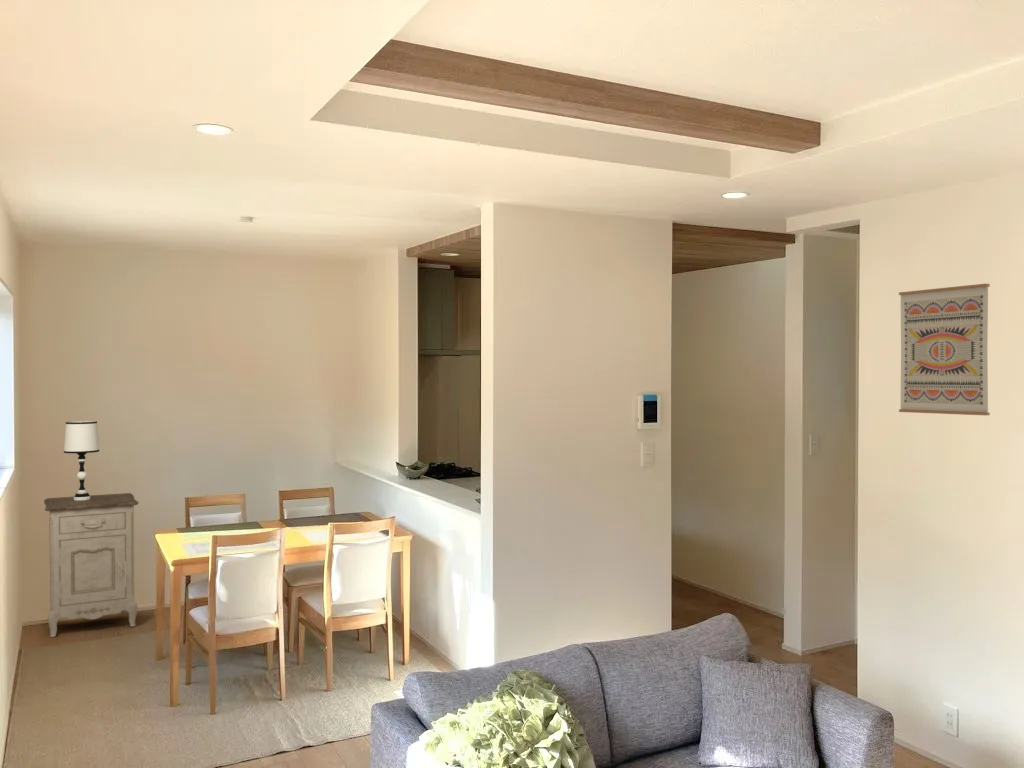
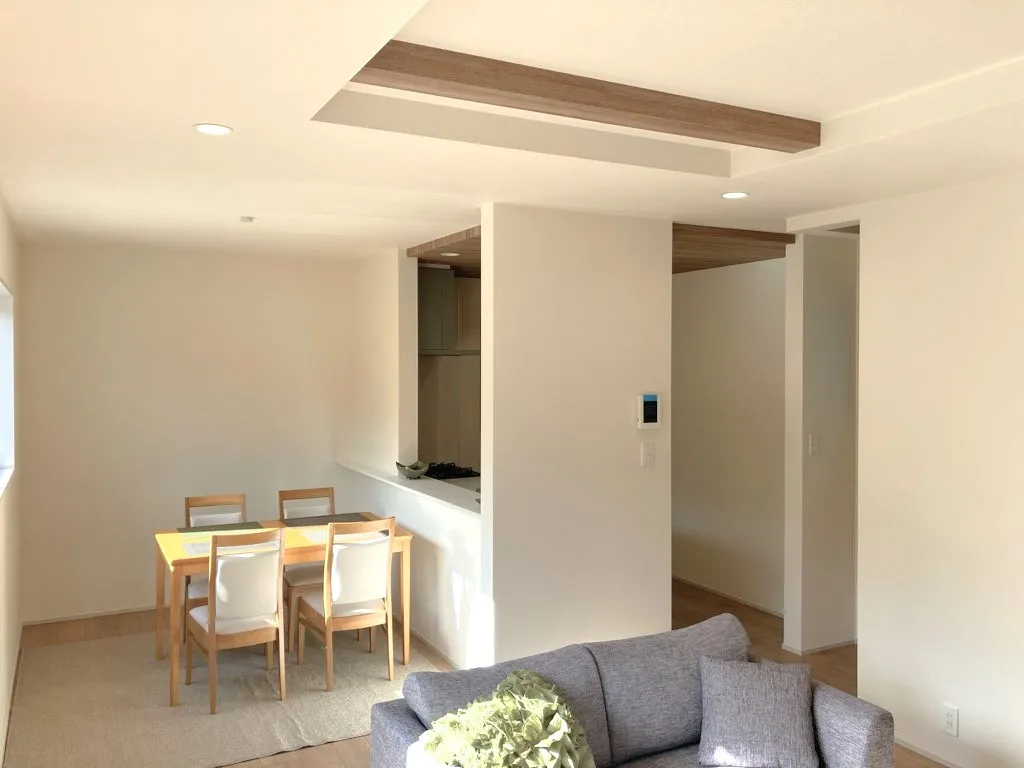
- table lamp [63,420,100,501]
- nightstand [43,492,139,638]
- wall art [898,283,991,416]
